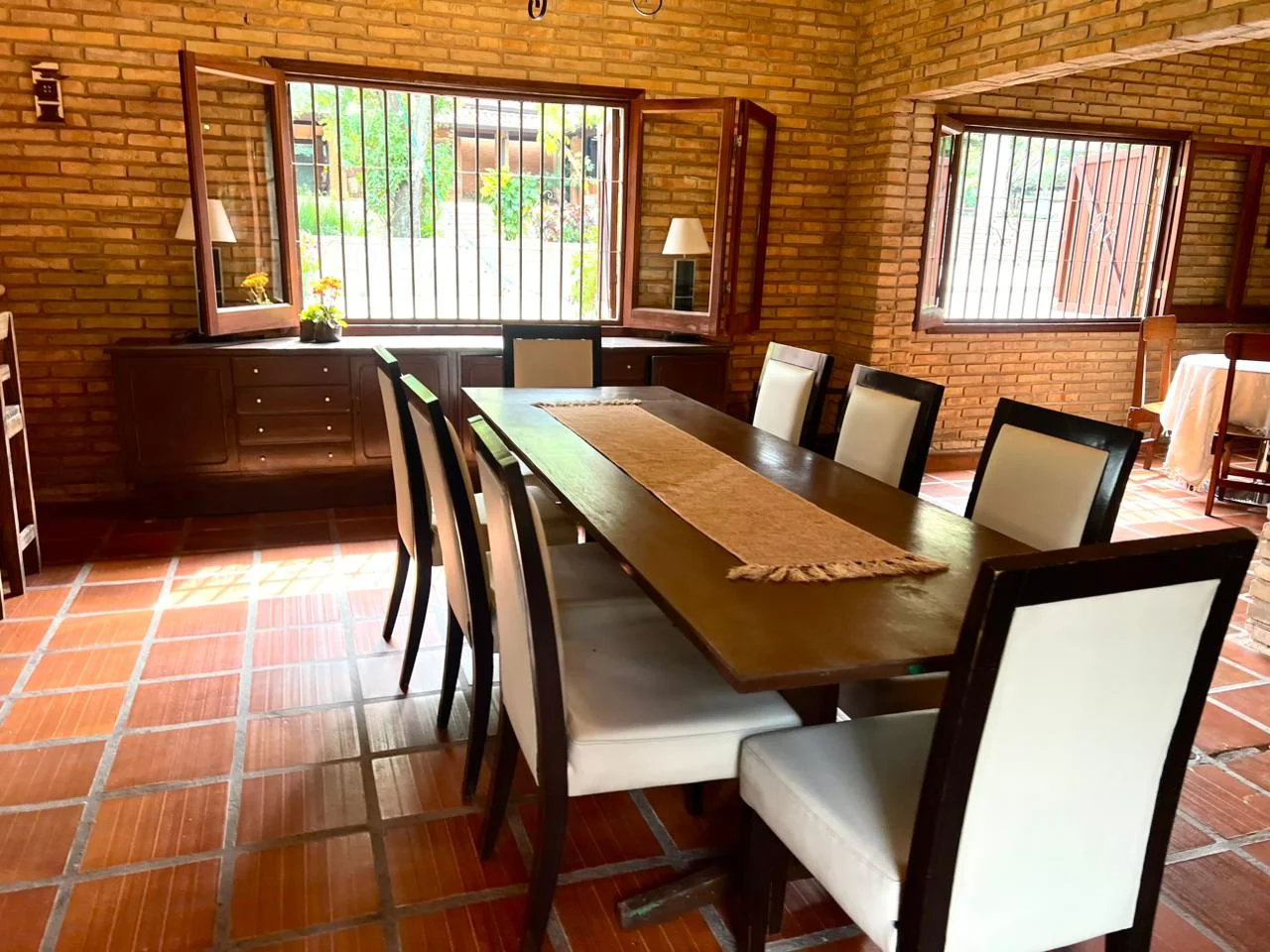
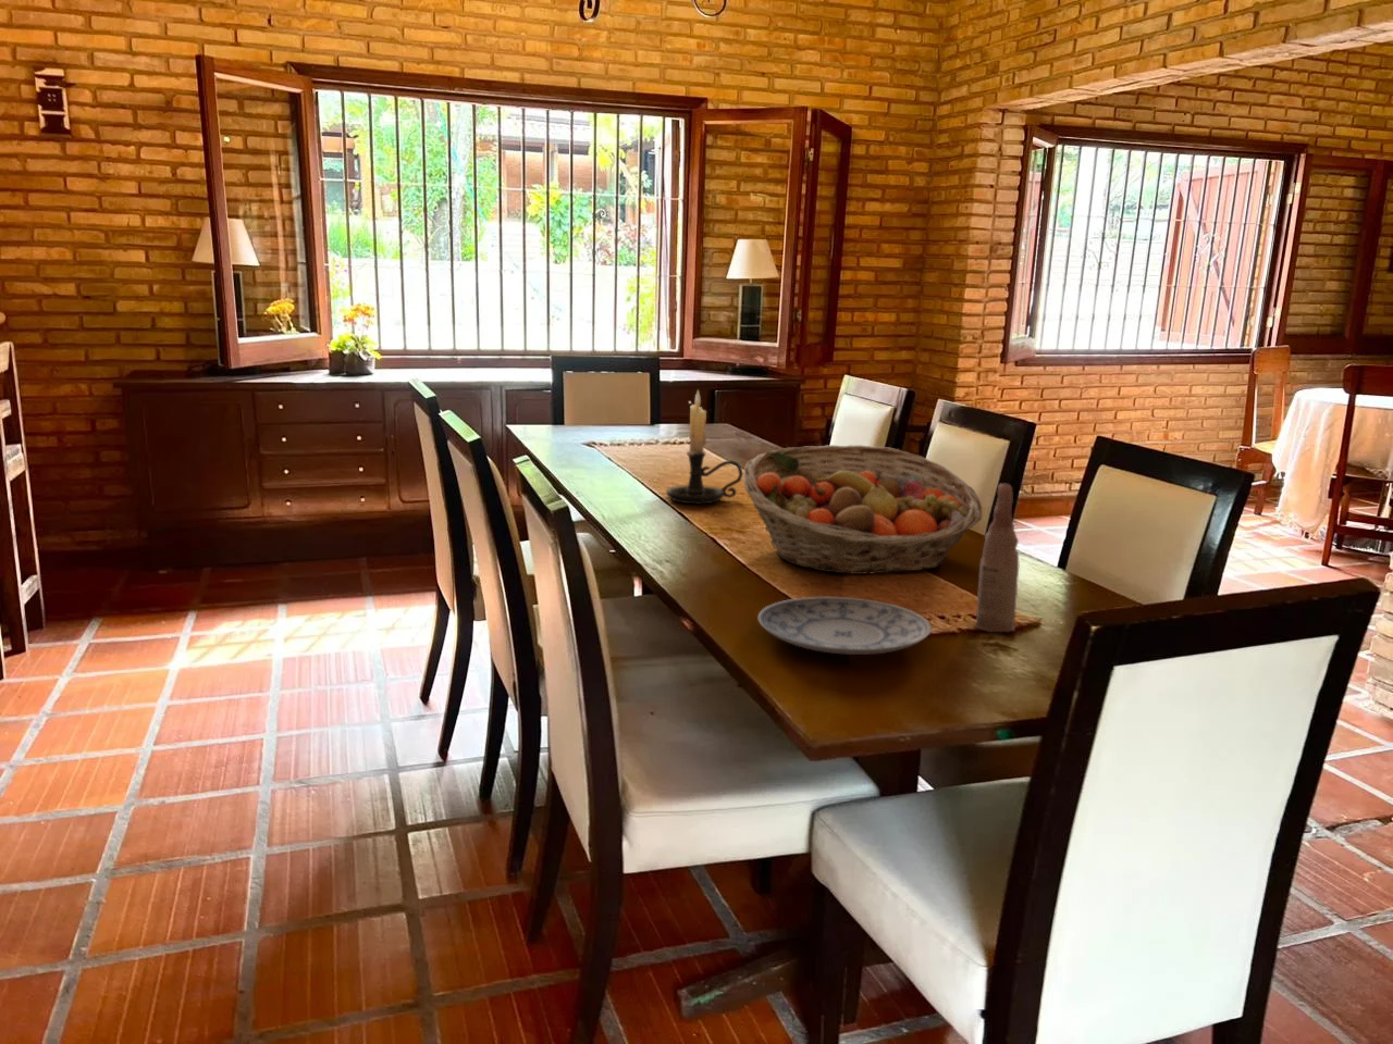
+ bottle [973,483,1020,633]
+ plate [758,595,932,656]
+ candle holder [666,388,745,504]
+ fruit basket [743,444,984,576]
